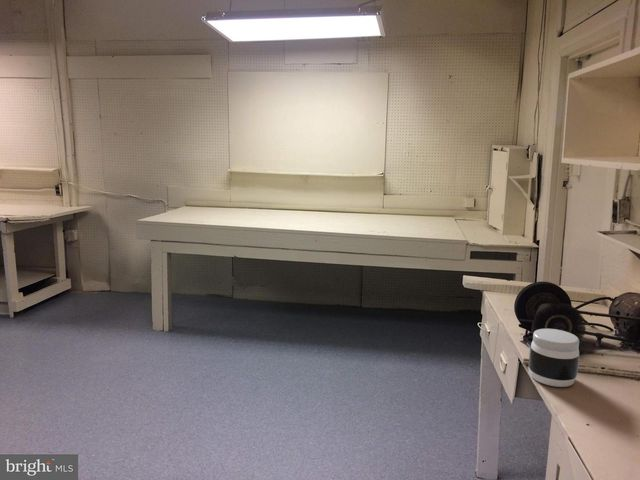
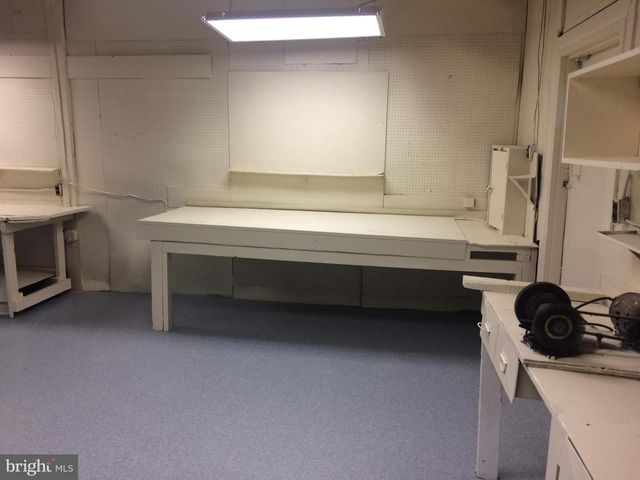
- jar [528,328,580,388]
